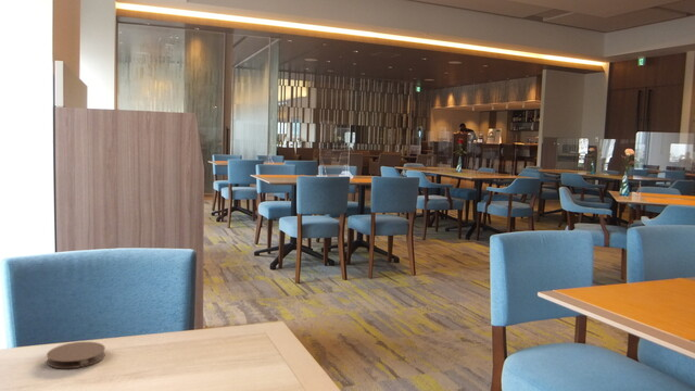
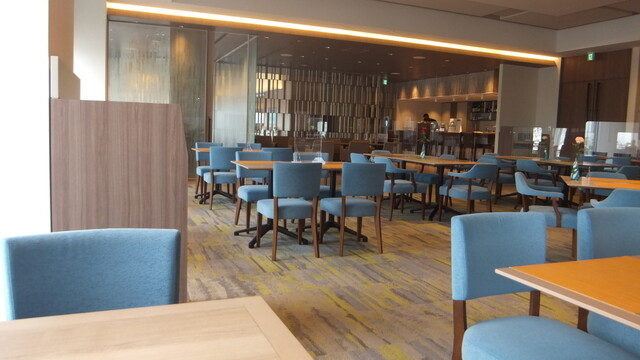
- coaster [46,341,106,369]
